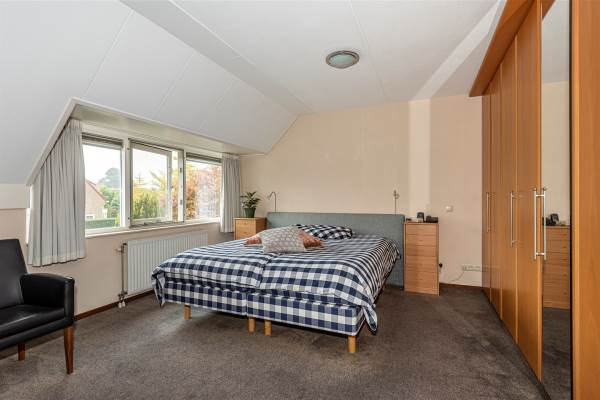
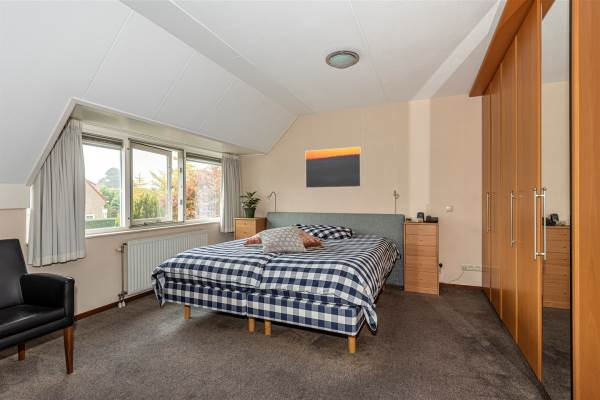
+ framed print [304,146,362,189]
